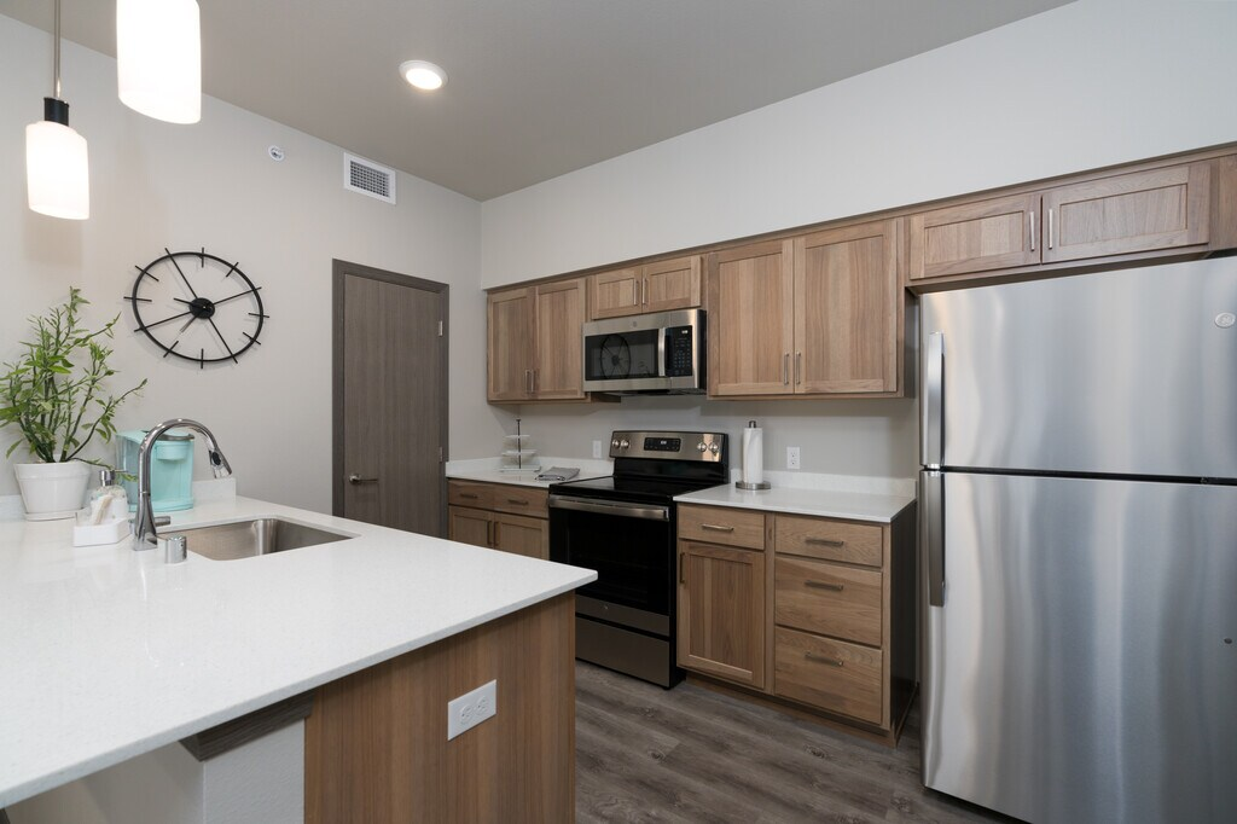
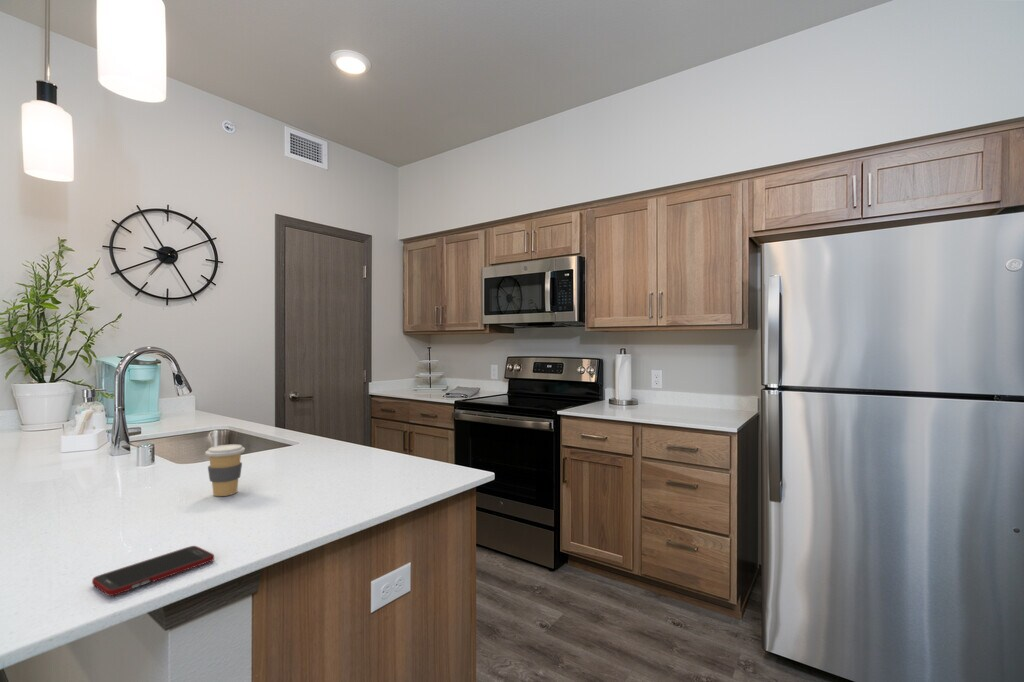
+ coffee cup [204,443,246,497]
+ cell phone [91,545,215,597]
